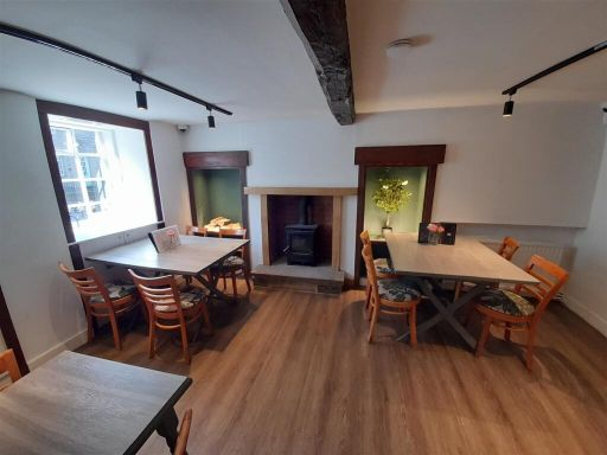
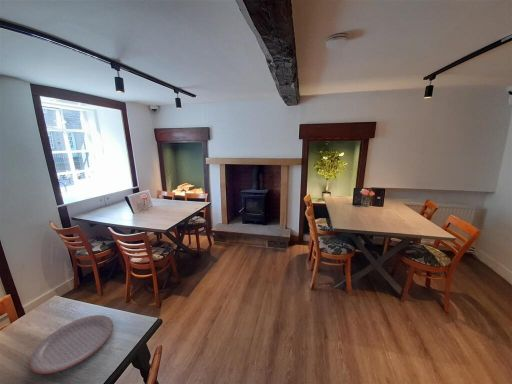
+ plate [29,314,114,375]
